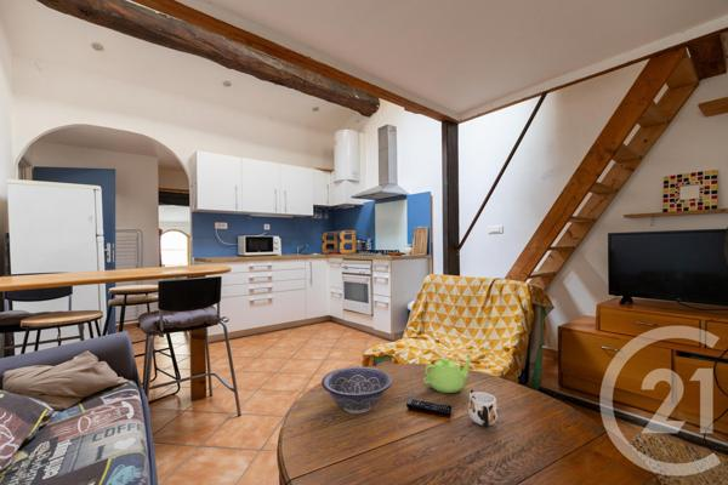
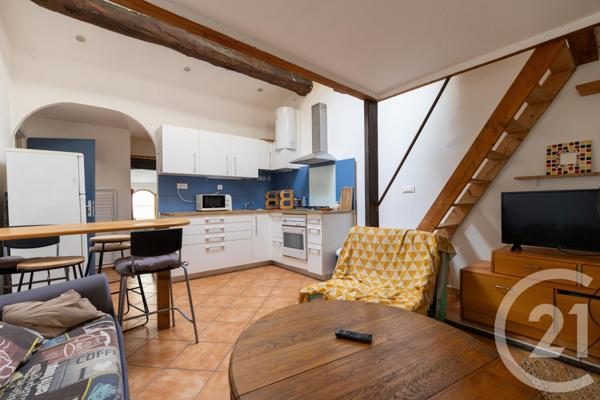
- mug [467,389,500,429]
- decorative bowl [320,365,393,415]
- teapot [422,358,473,394]
